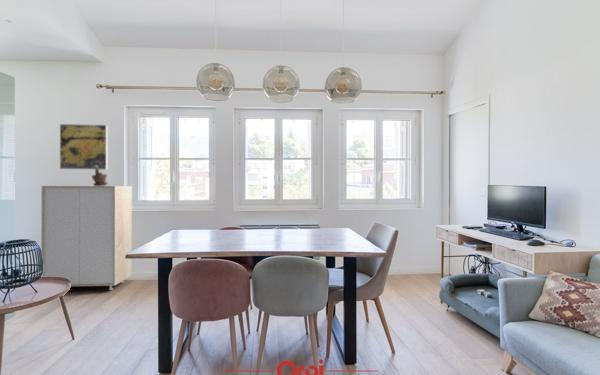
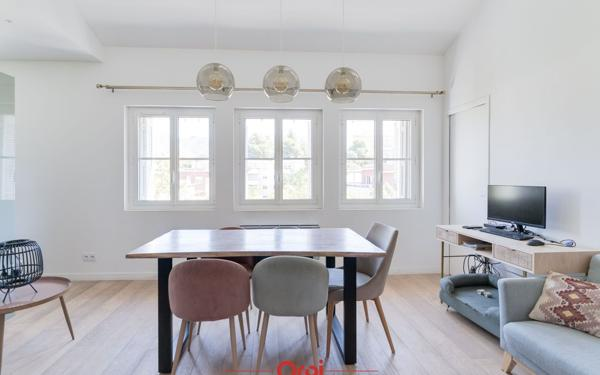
- storage cabinet [41,185,133,291]
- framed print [59,123,109,171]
- potted plant [91,165,109,186]
